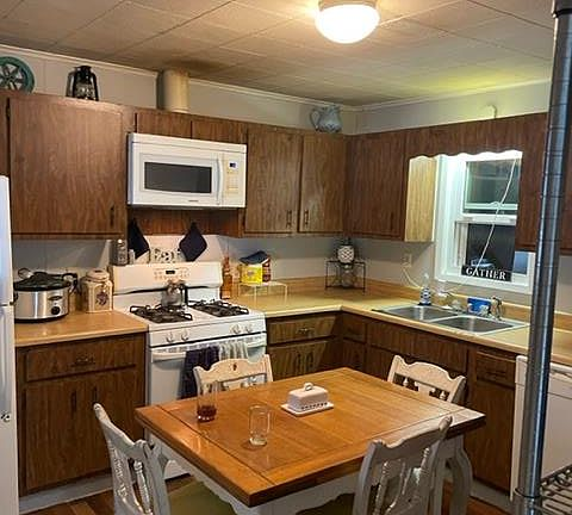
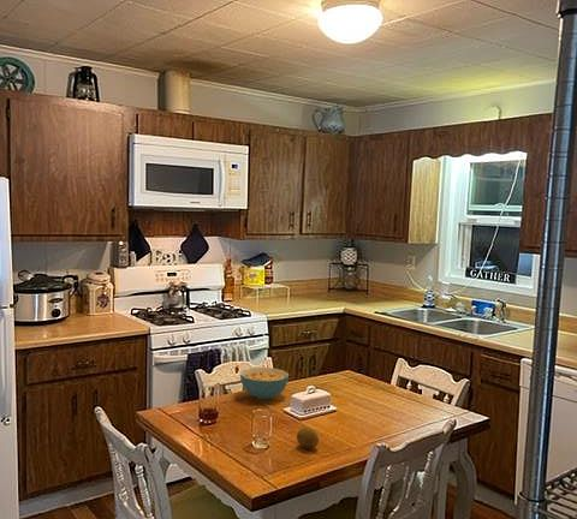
+ fruit [296,426,320,451]
+ cereal bowl [239,366,290,401]
